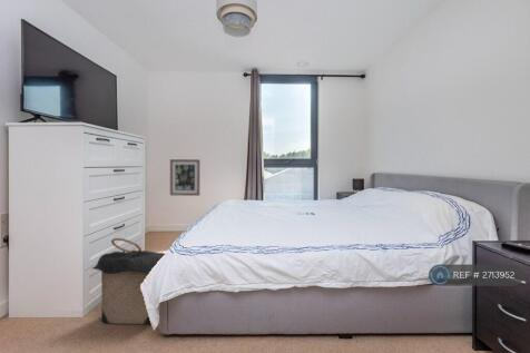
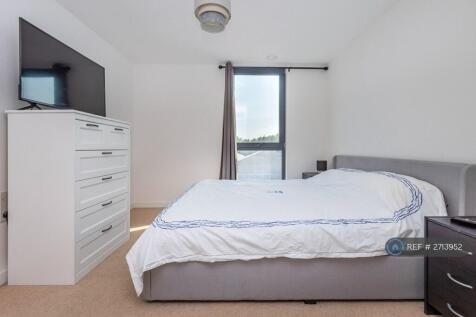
- laundry hamper [91,237,166,325]
- wall art [169,158,200,197]
